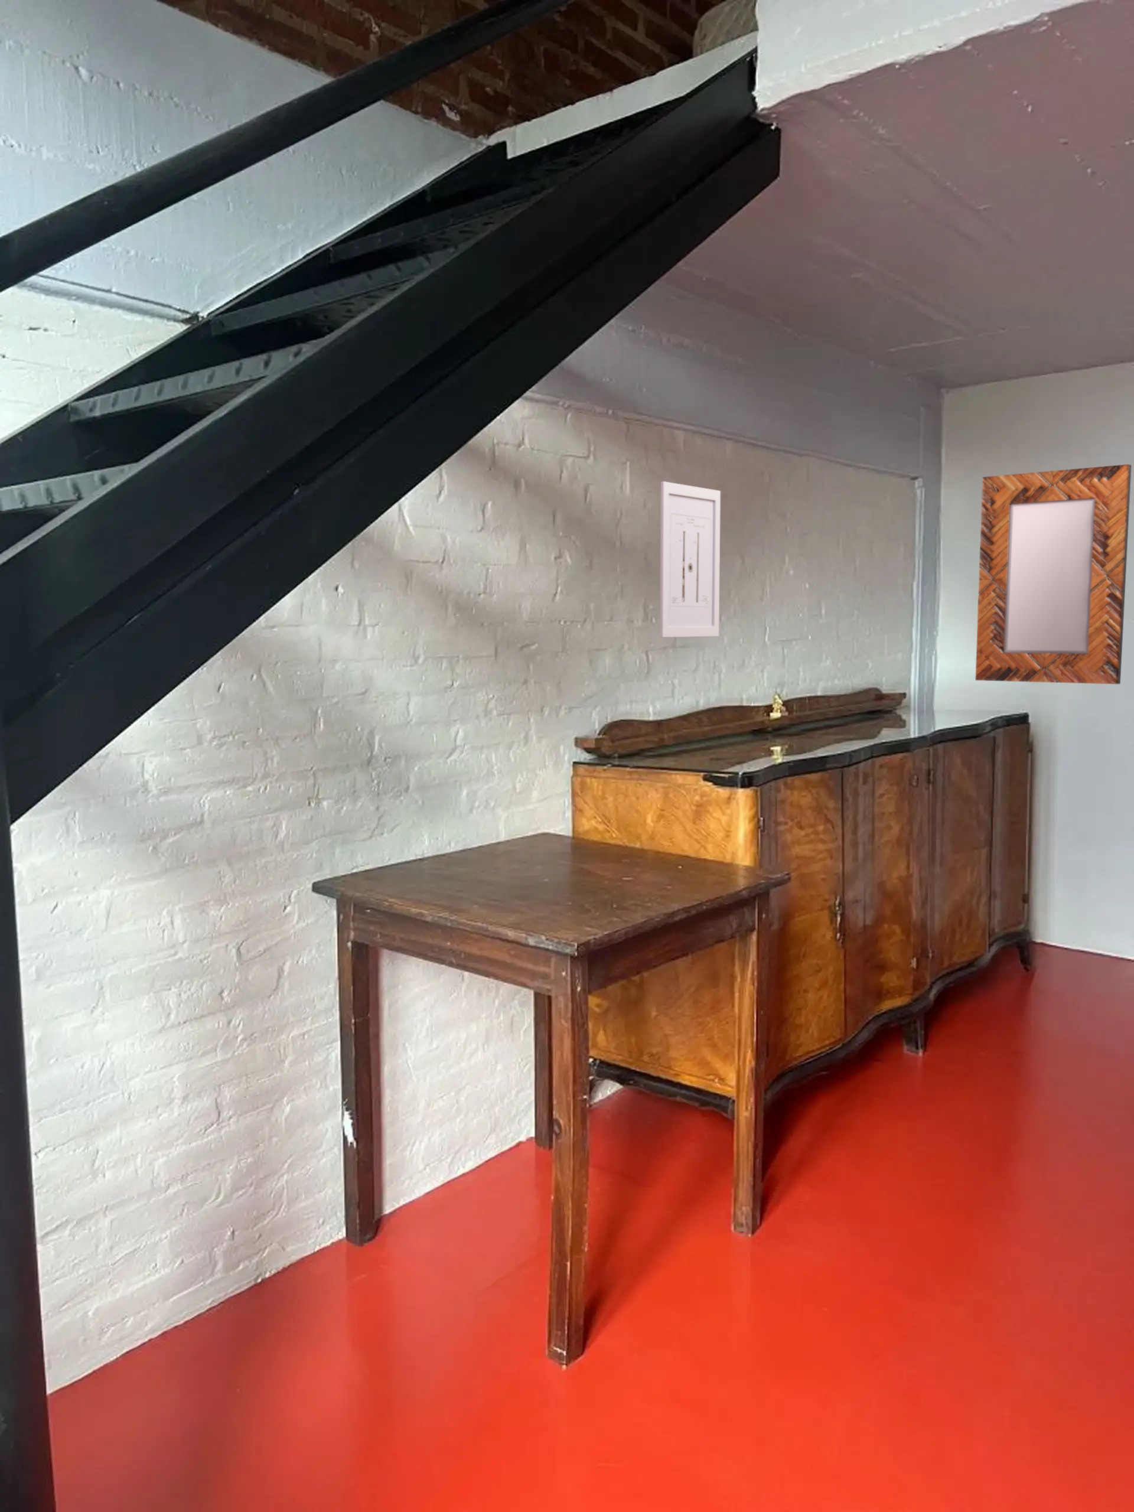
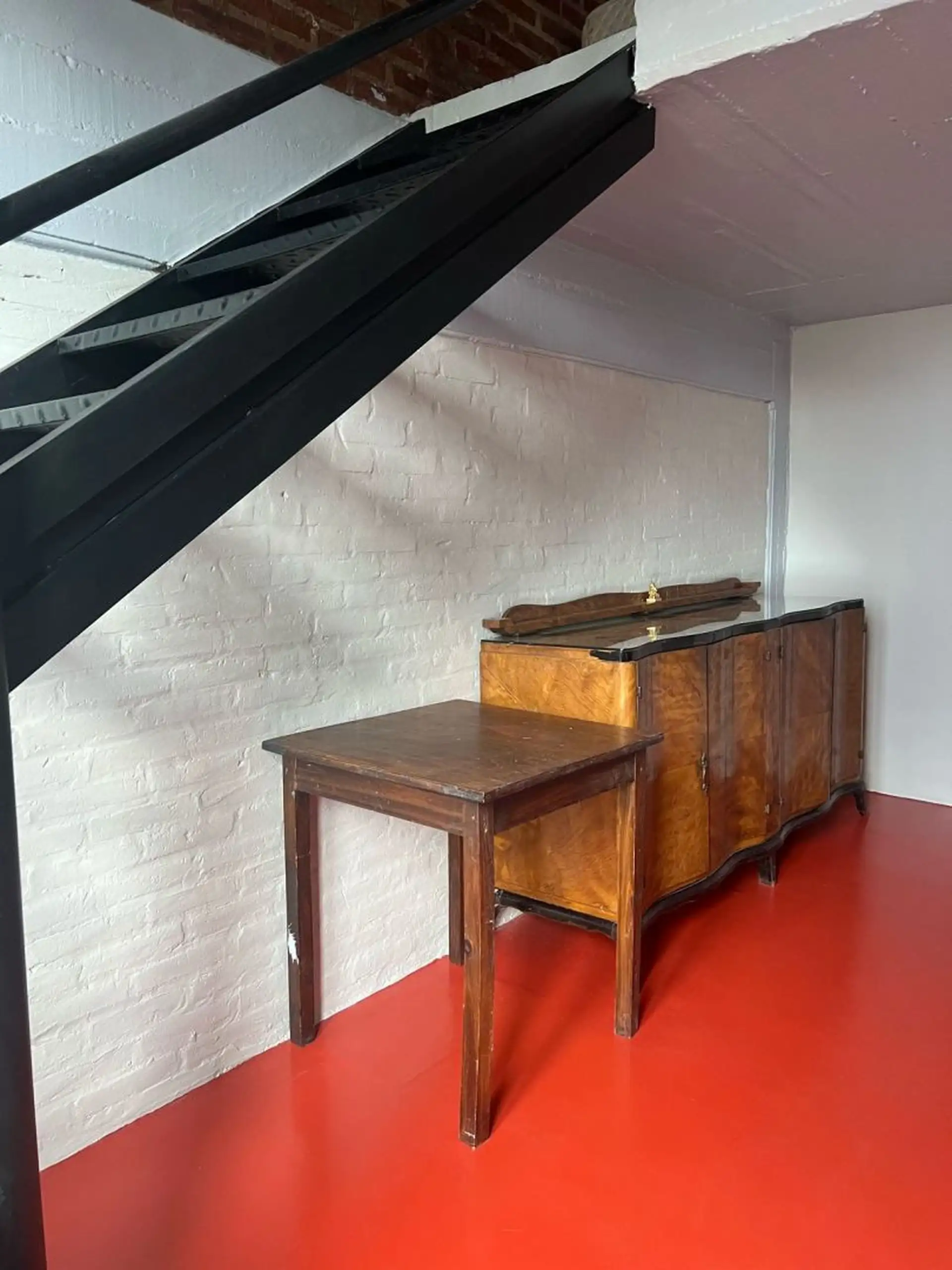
- home mirror [974,463,1133,685]
- wall art [659,481,721,638]
